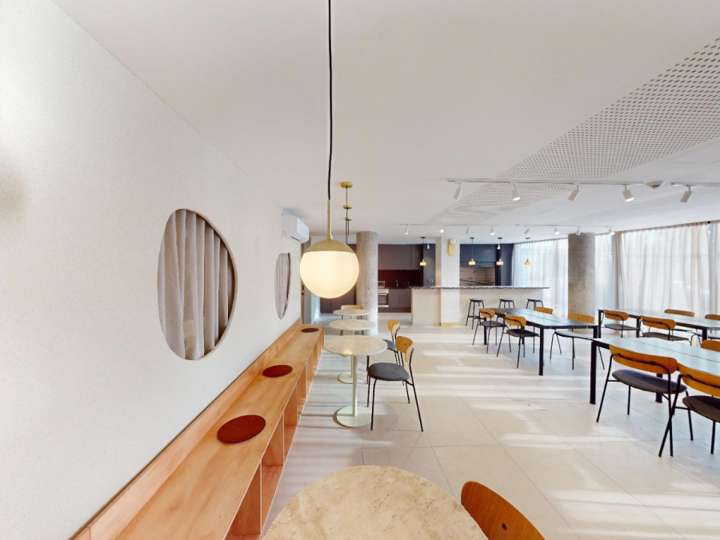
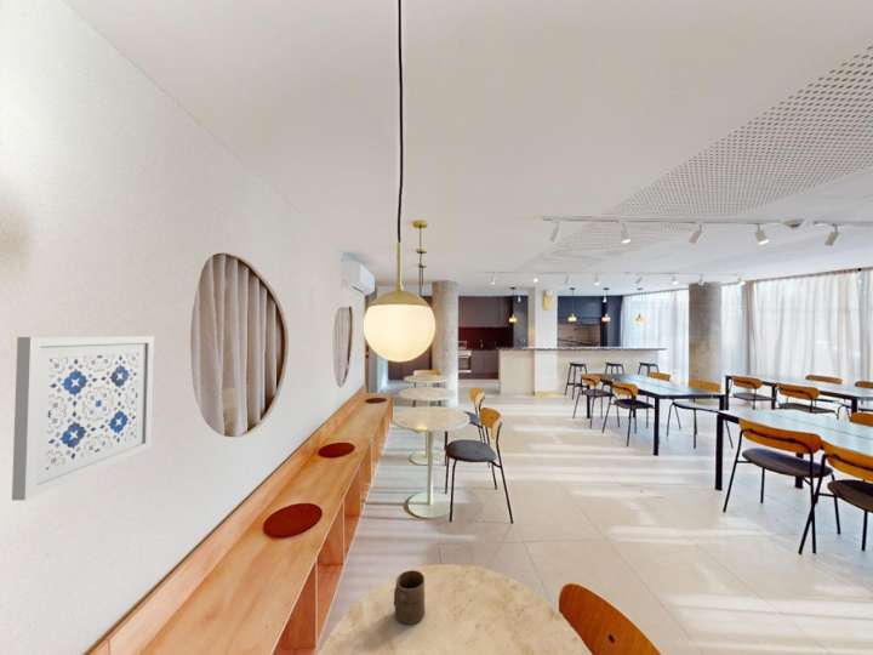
+ wall art [11,335,155,501]
+ cup [393,569,426,626]
